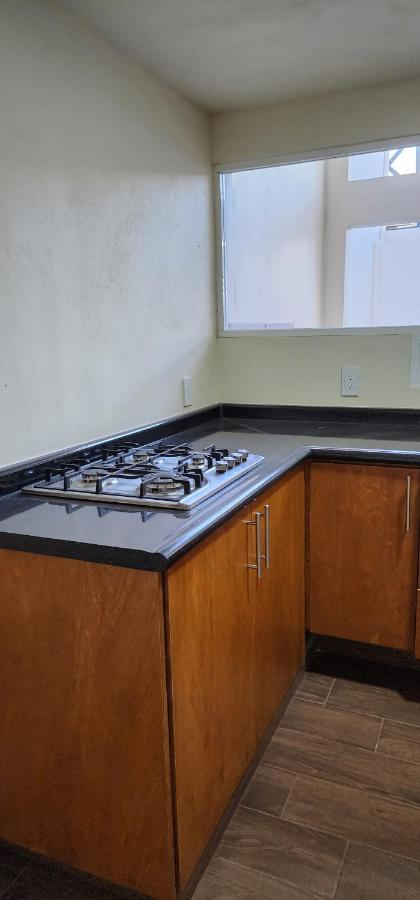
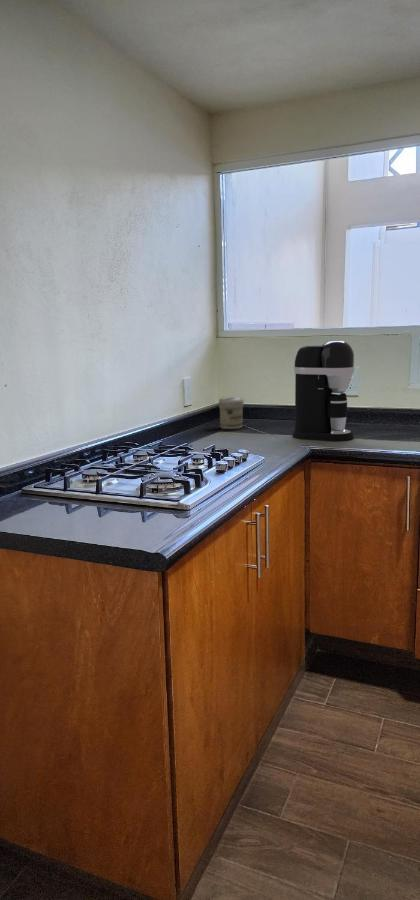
+ coffee maker [292,339,355,442]
+ jar [218,396,245,430]
